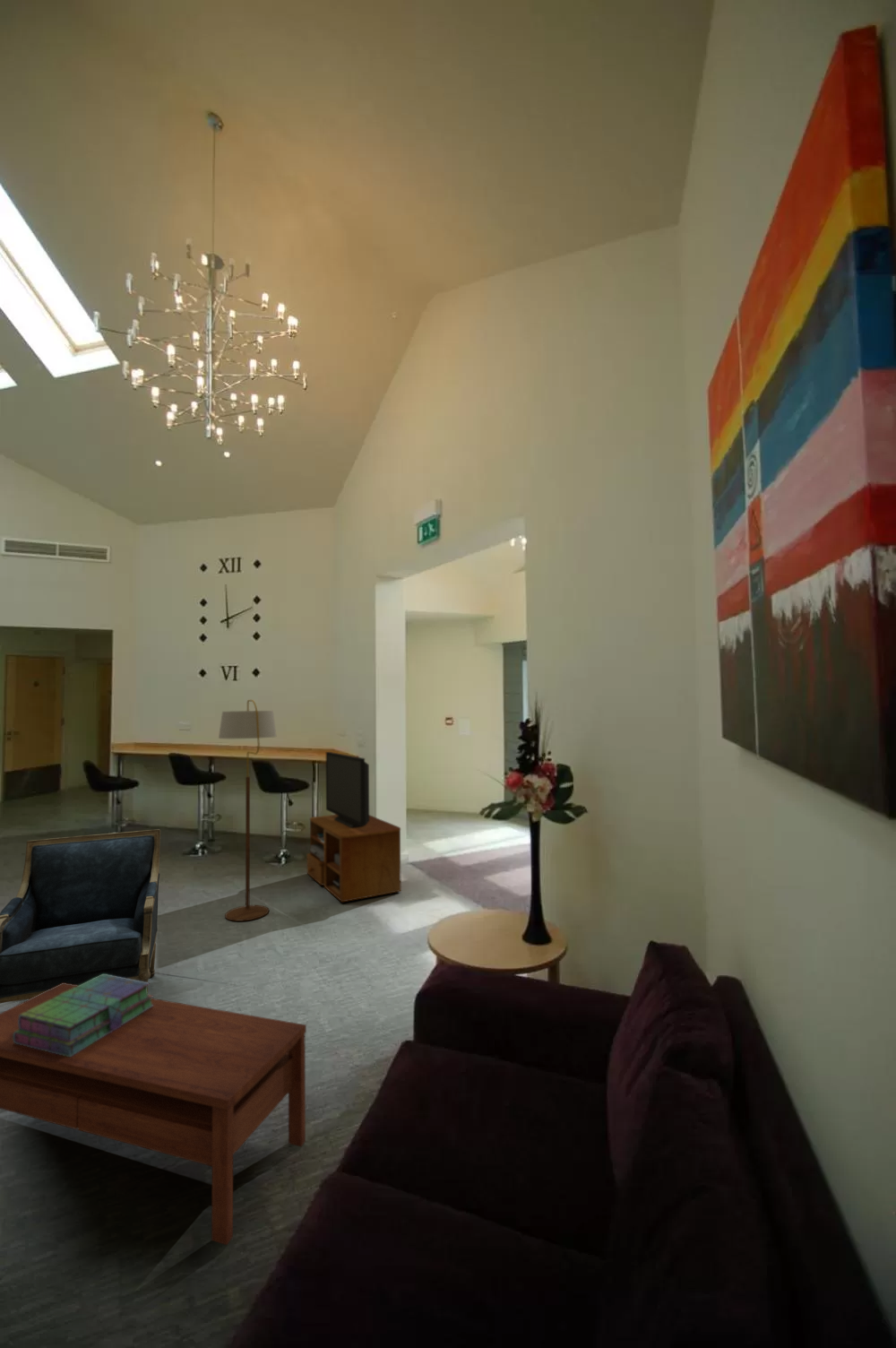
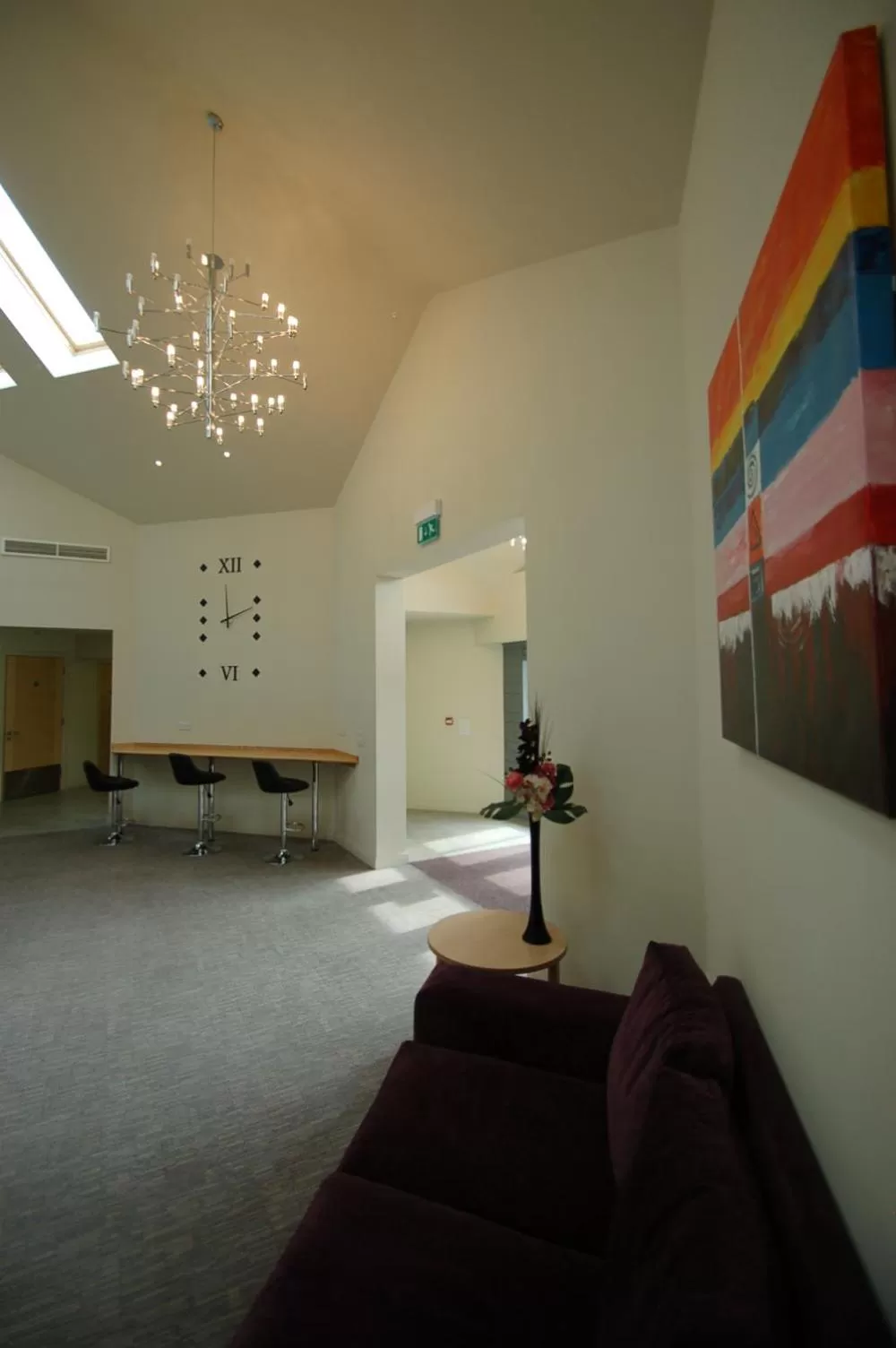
- stack of books [13,974,154,1057]
- floor lamp [218,699,277,922]
- coffee table [0,983,307,1246]
- tv stand [306,751,402,903]
- armchair [0,828,161,1005]
